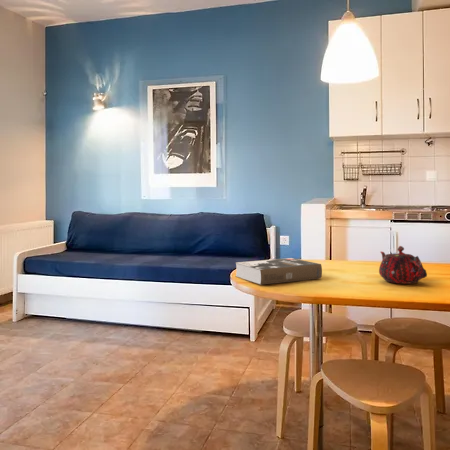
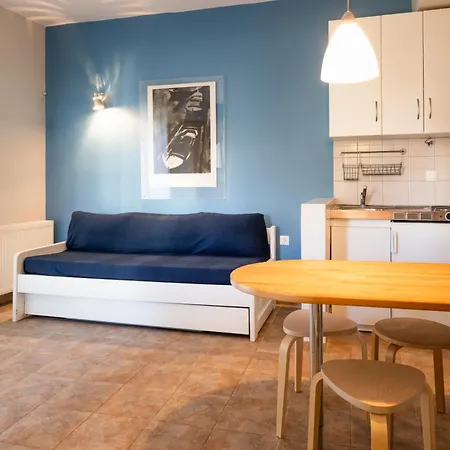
- book [235,257,323,286]
- teapot [378,245,428,285]
